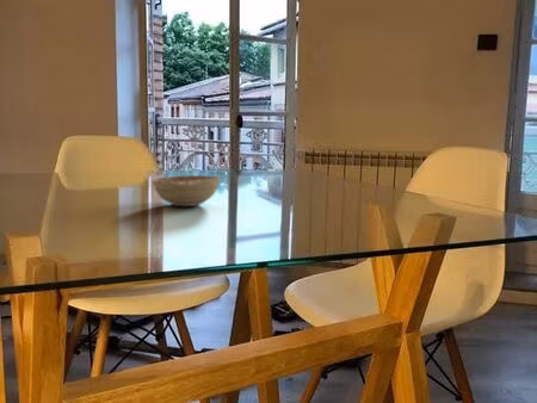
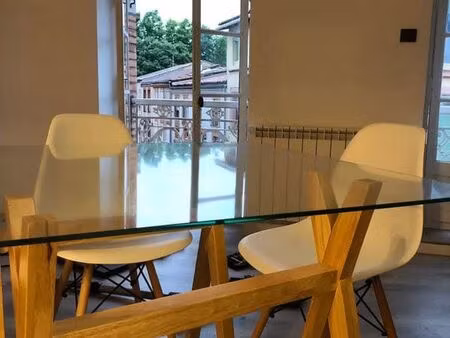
- decorative bowl [150,174,222,207]
